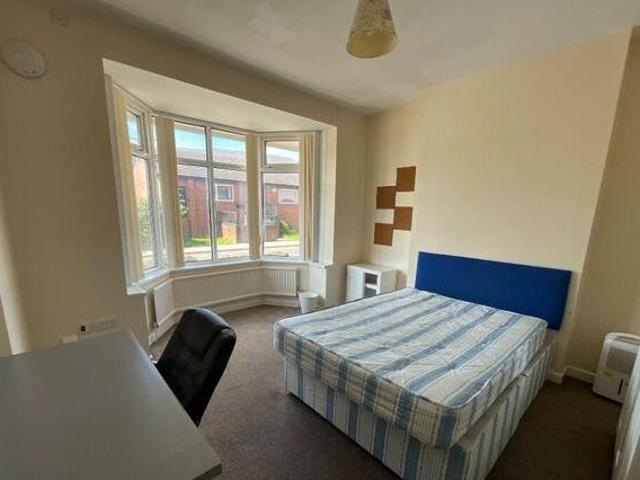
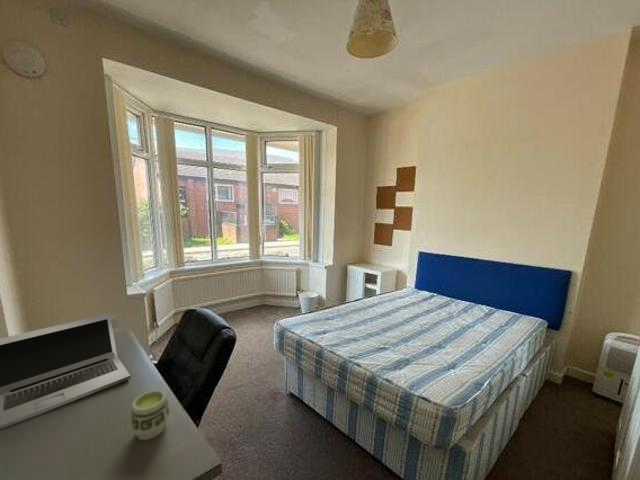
+ laptop [0,312,131,430]
+ cup [130,389,171,441]
